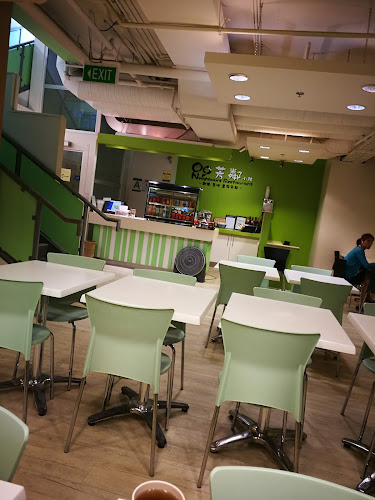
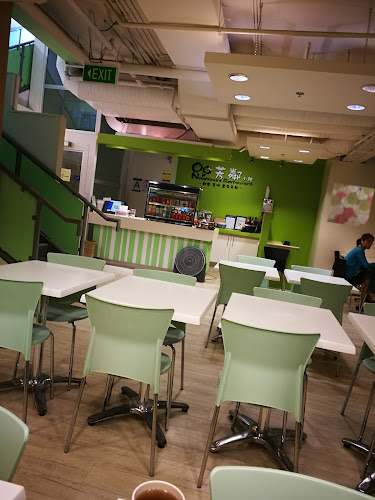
+ wall art [326,182,375,229]
